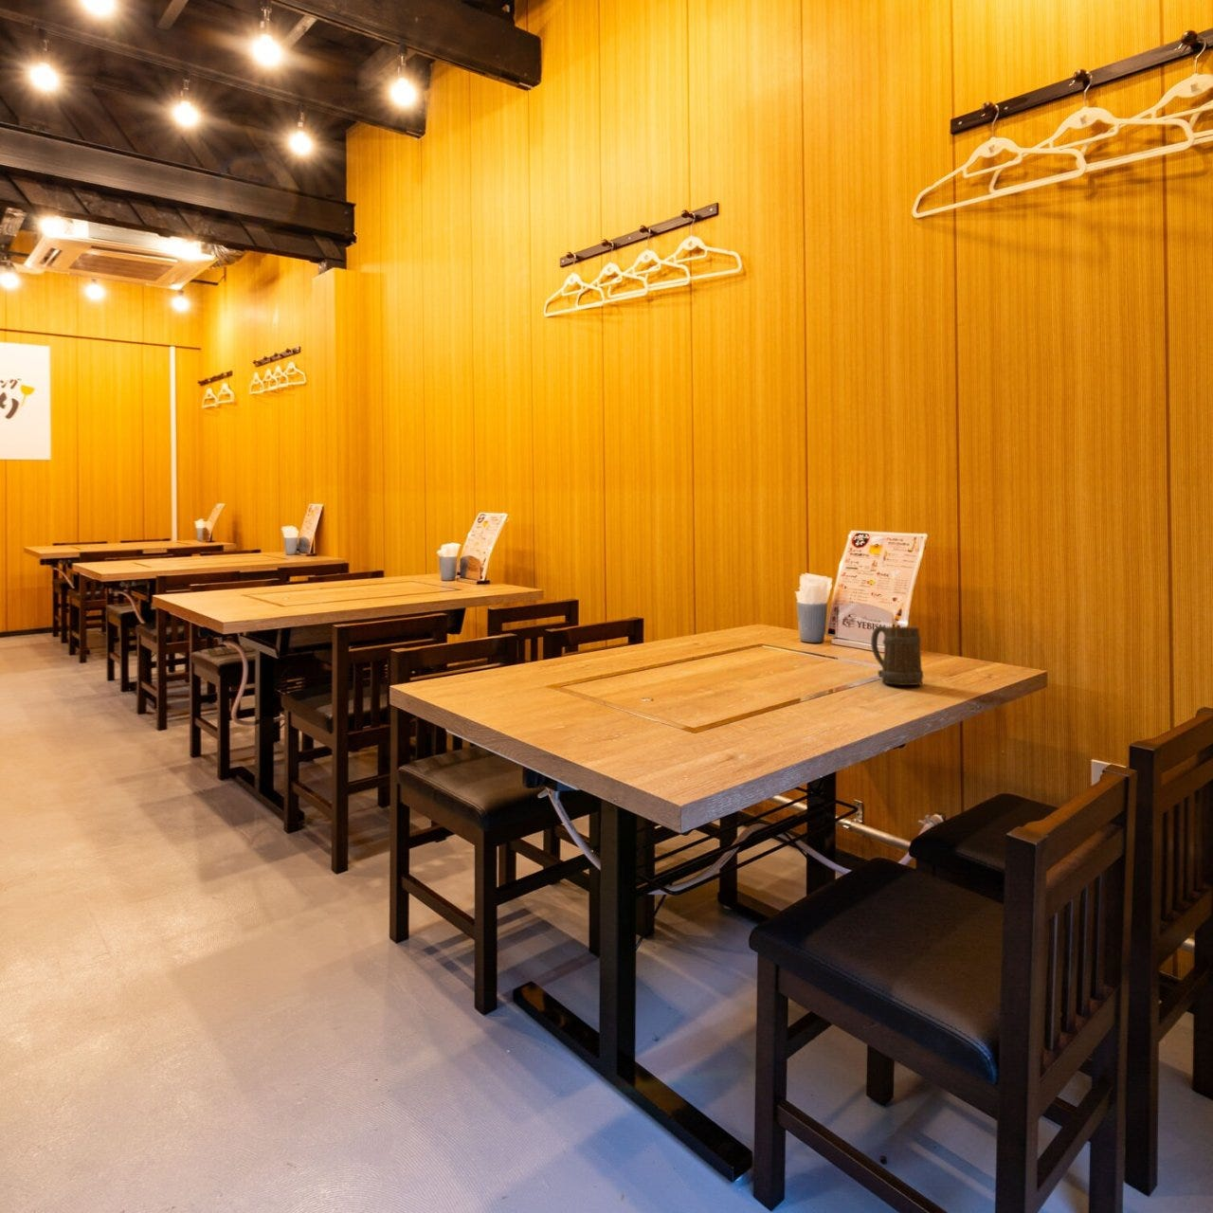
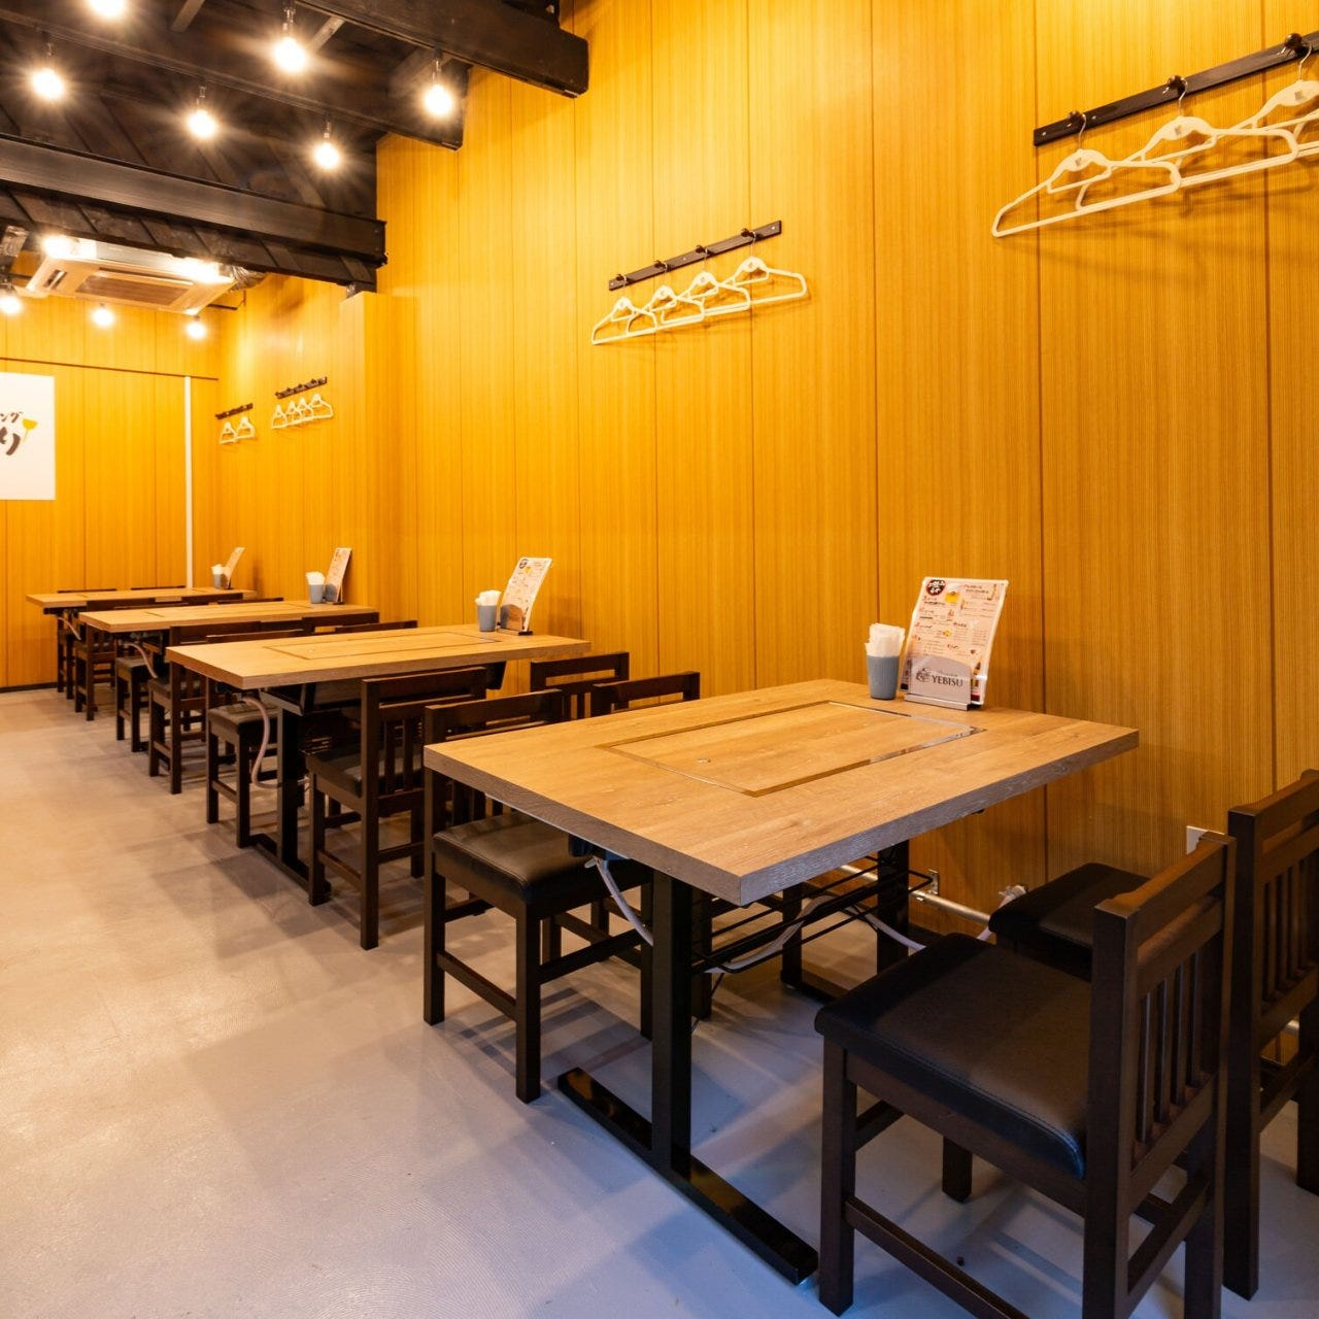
- beer mug [870,625,924,686]
